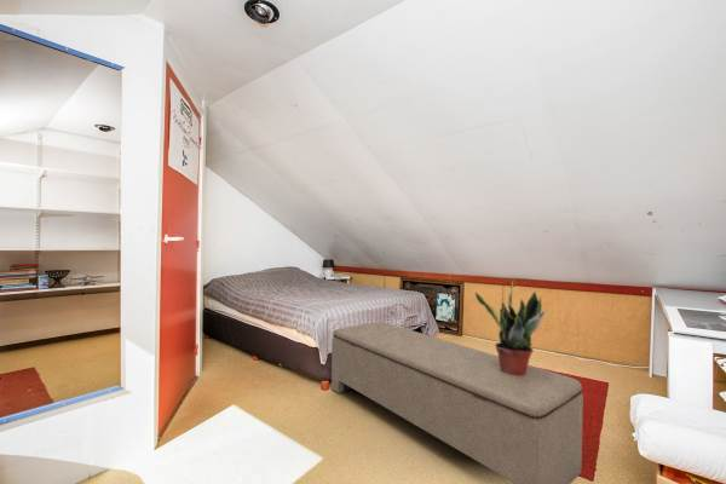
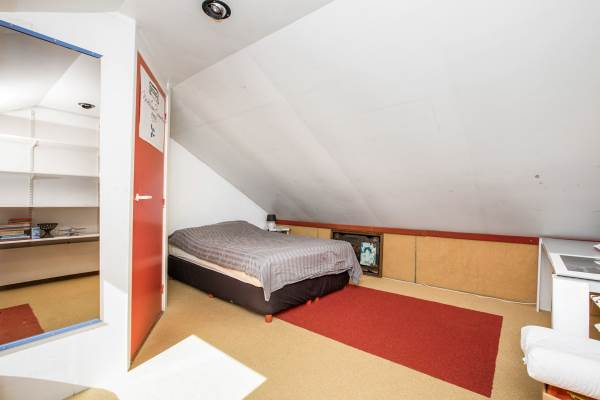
- bench [330,321,584,484]
- potted plant [473,277,547,375]
